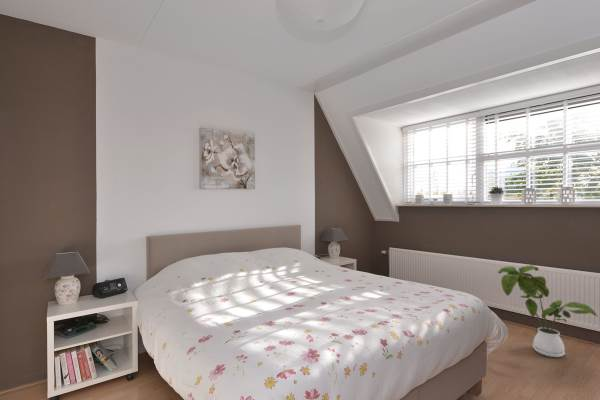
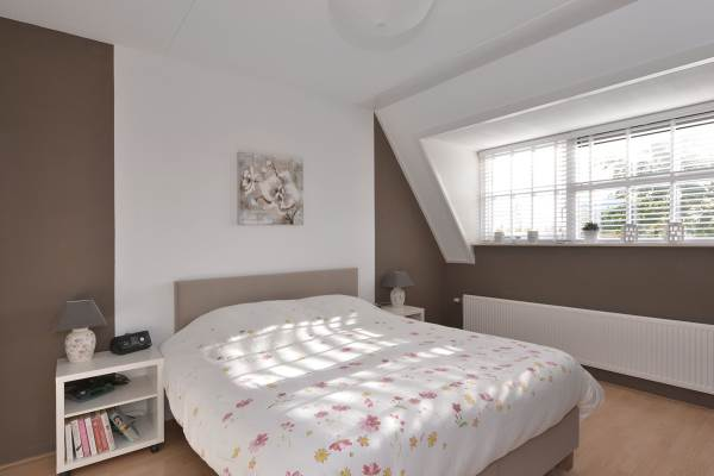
- house plant [497,264,598,358]
